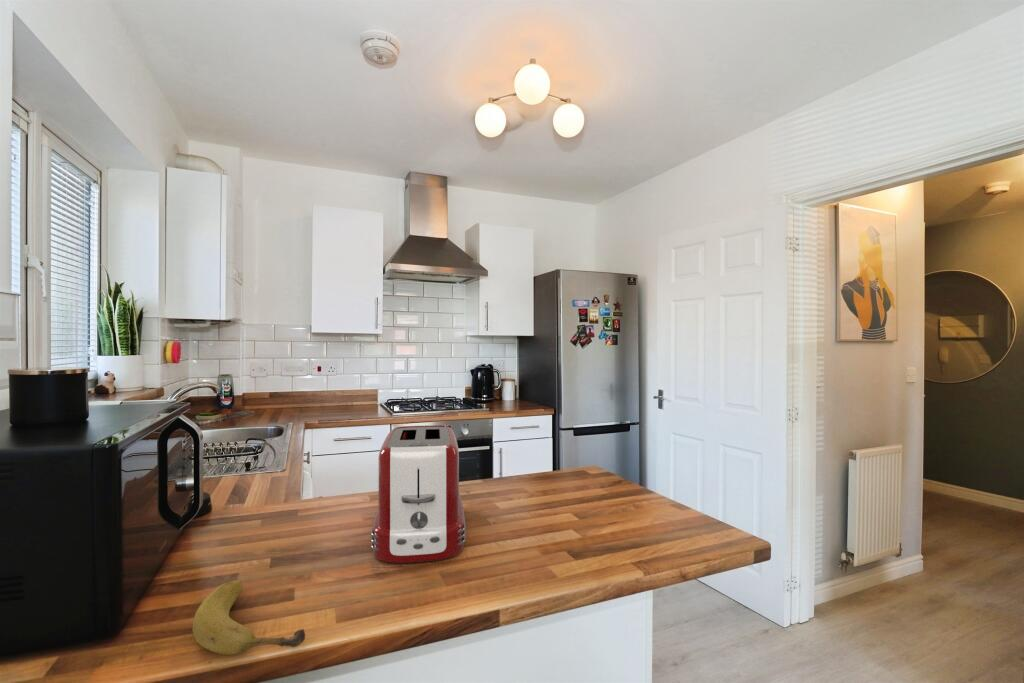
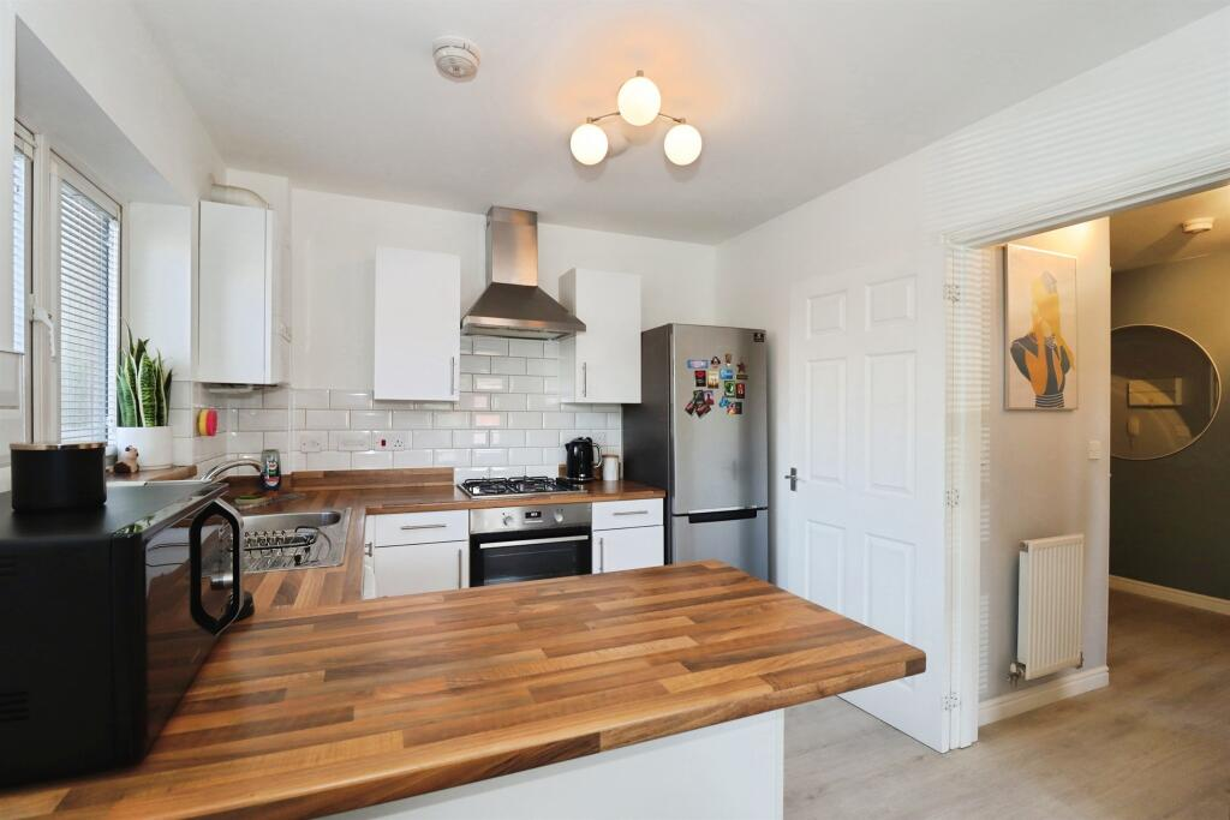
- fruit [192,579,306,656]
- toaster [370,424,467,564]
